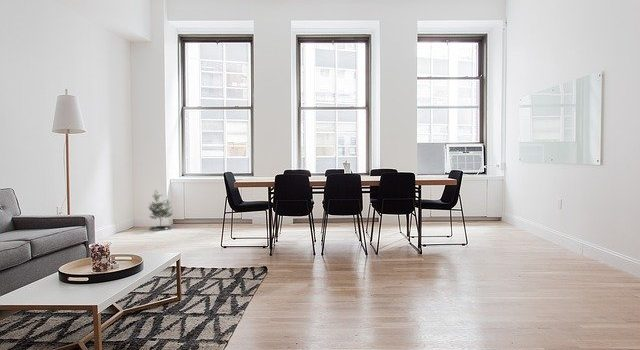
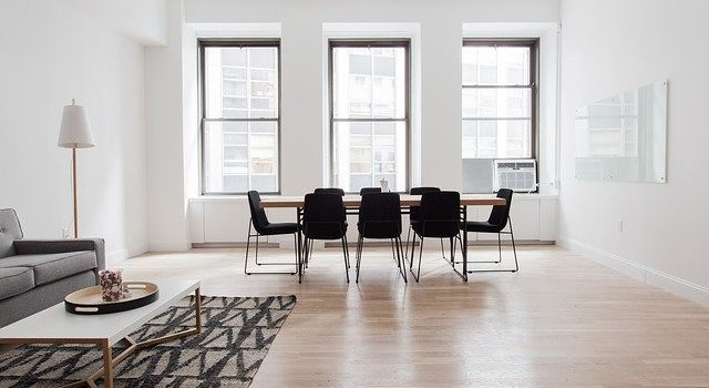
- potted tree [146,189,173,231]
